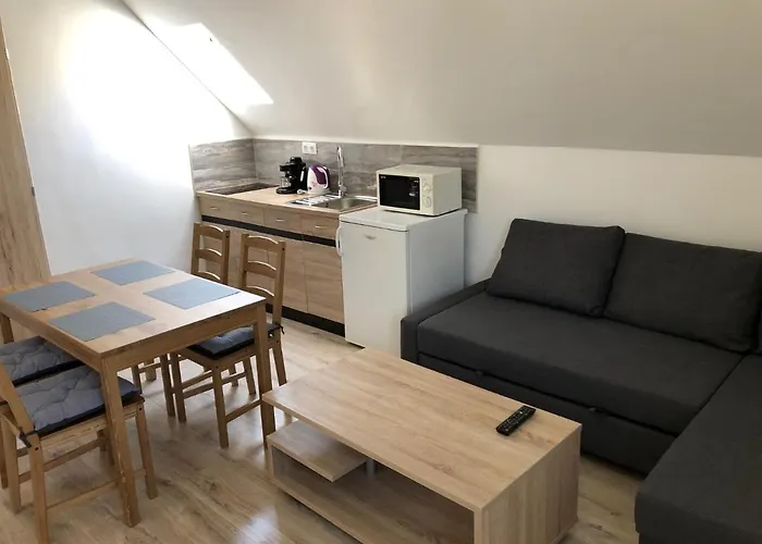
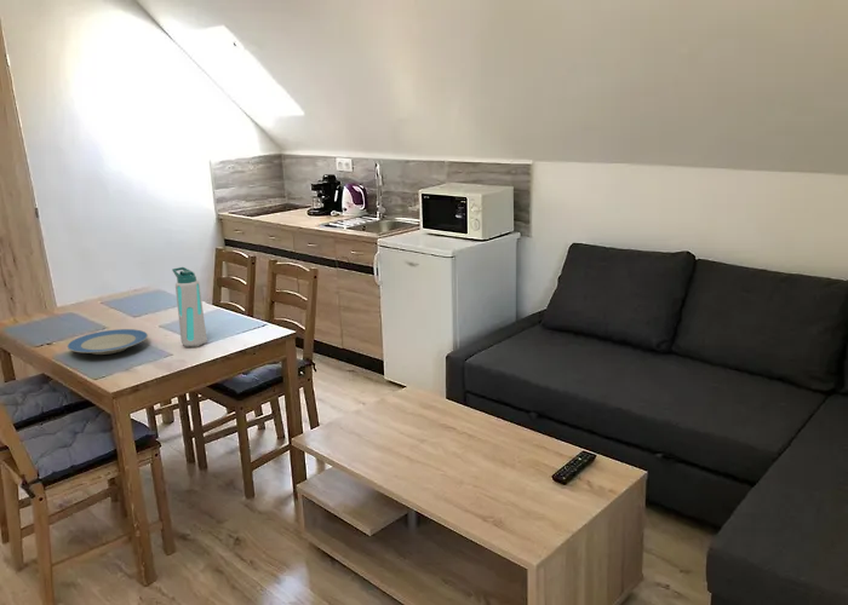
+ water bottle [171,266,208,348]
+ plate [65,328,149,356]
